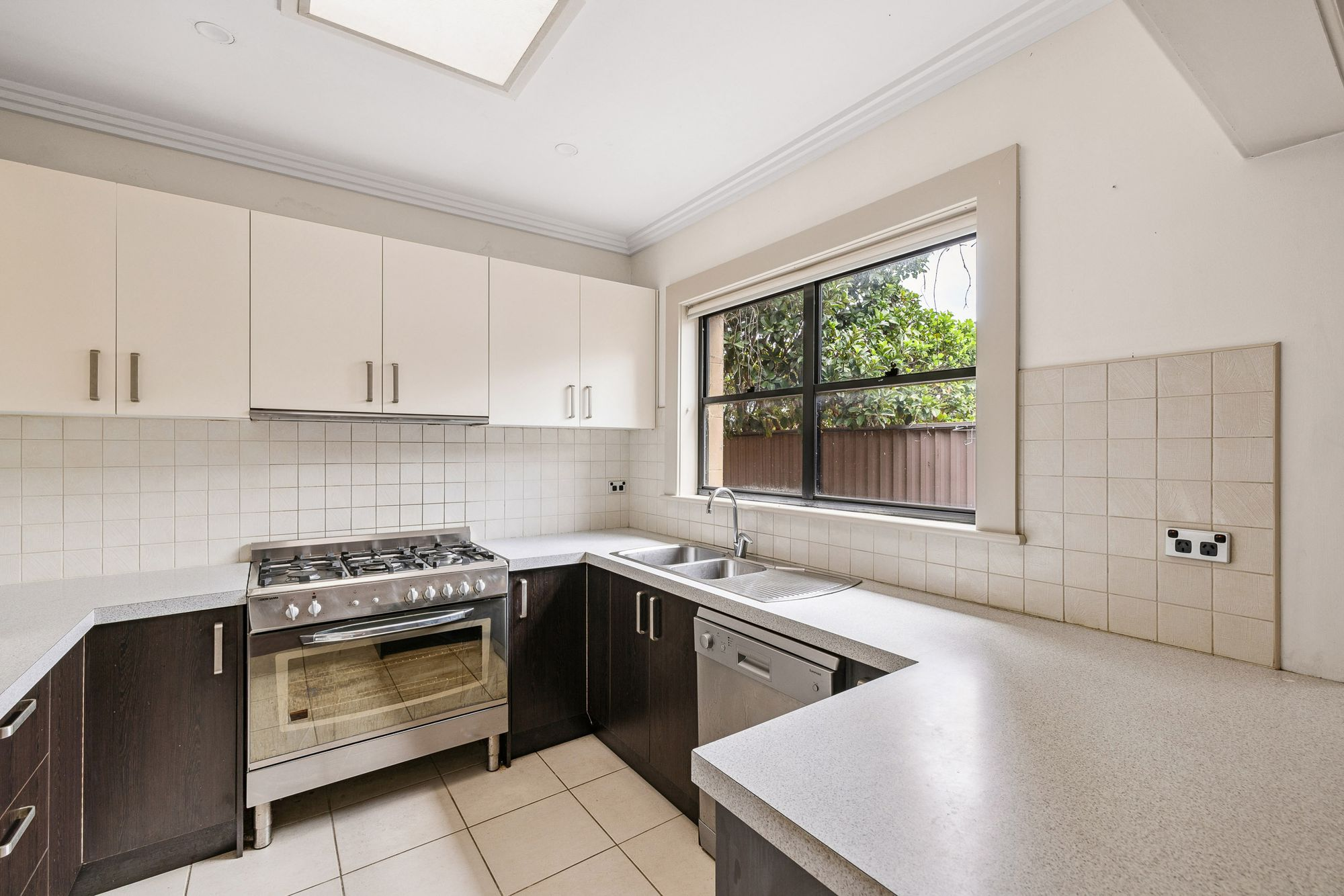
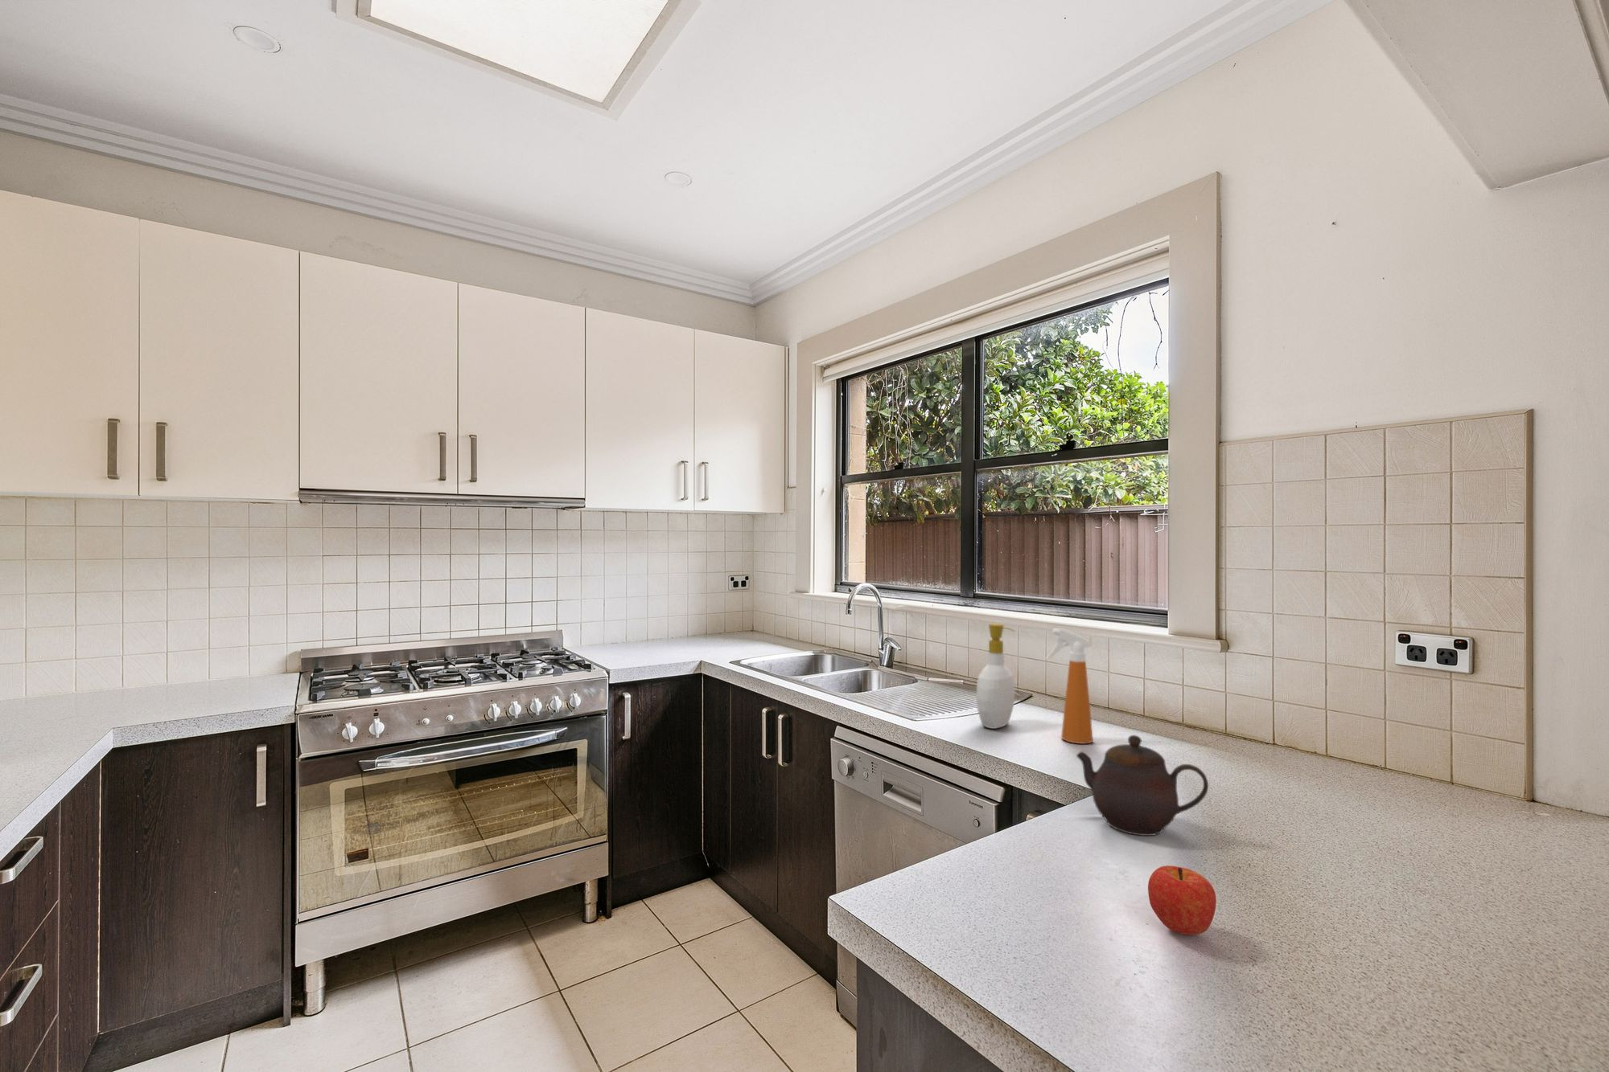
+ spray bottle [1045,628,1094,745]
+ soap bottle [976,623,1016,730]
+ teapot [1075,735,1209,836]
+ fruit [1147,865,1218,936]
